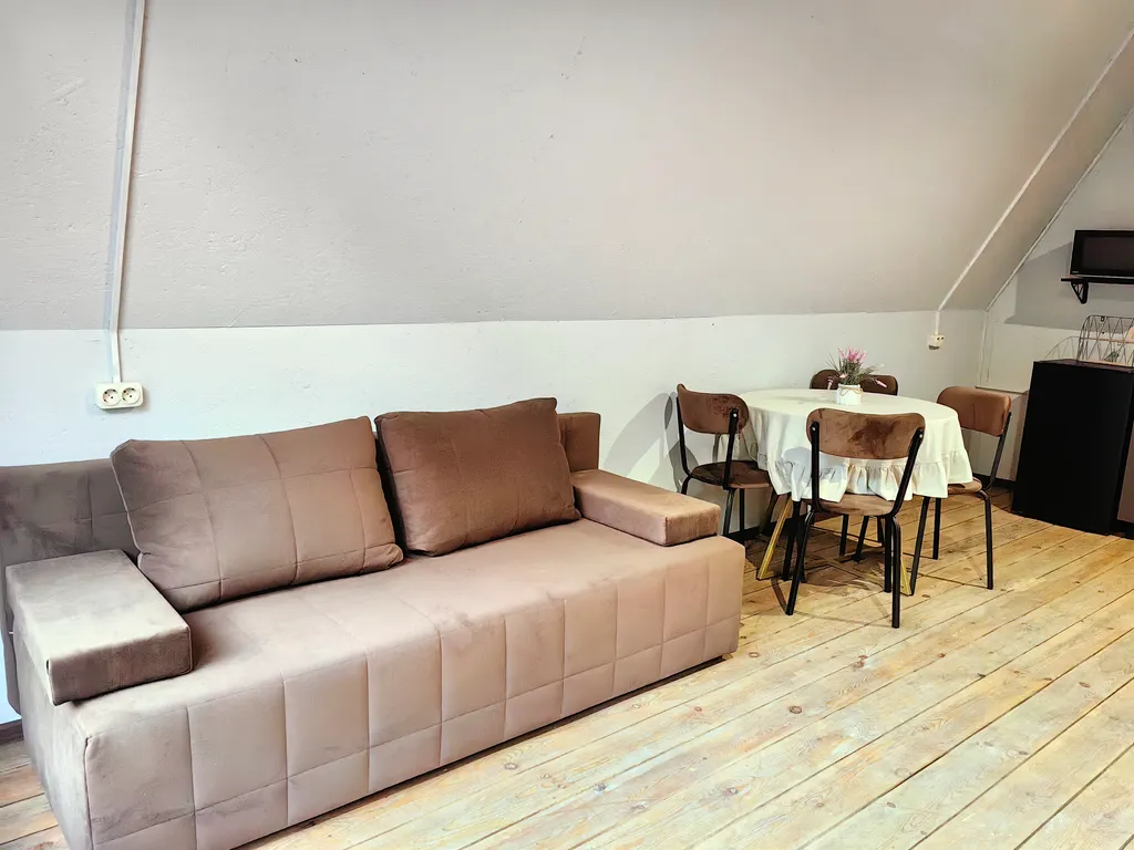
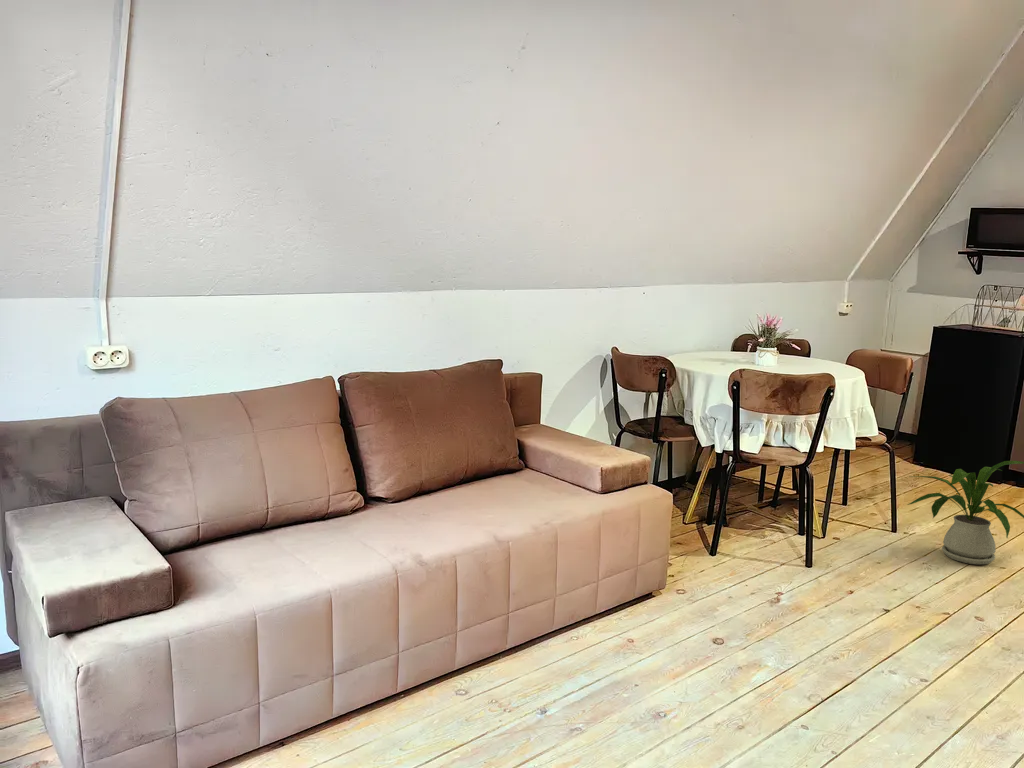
+ house plant [906,460,1024,565]
